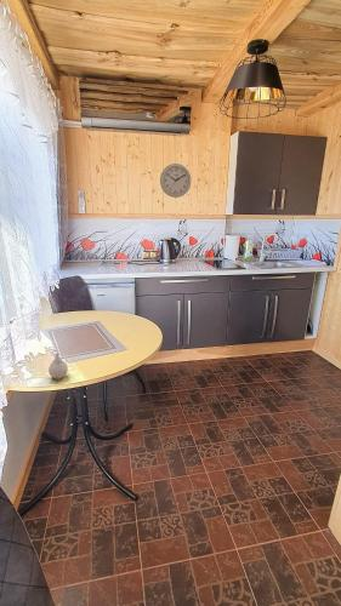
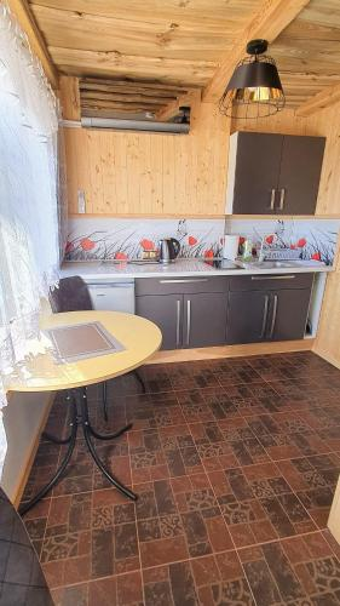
- wall clock [159,162,192,199]
- vase [47,353,69,379]
